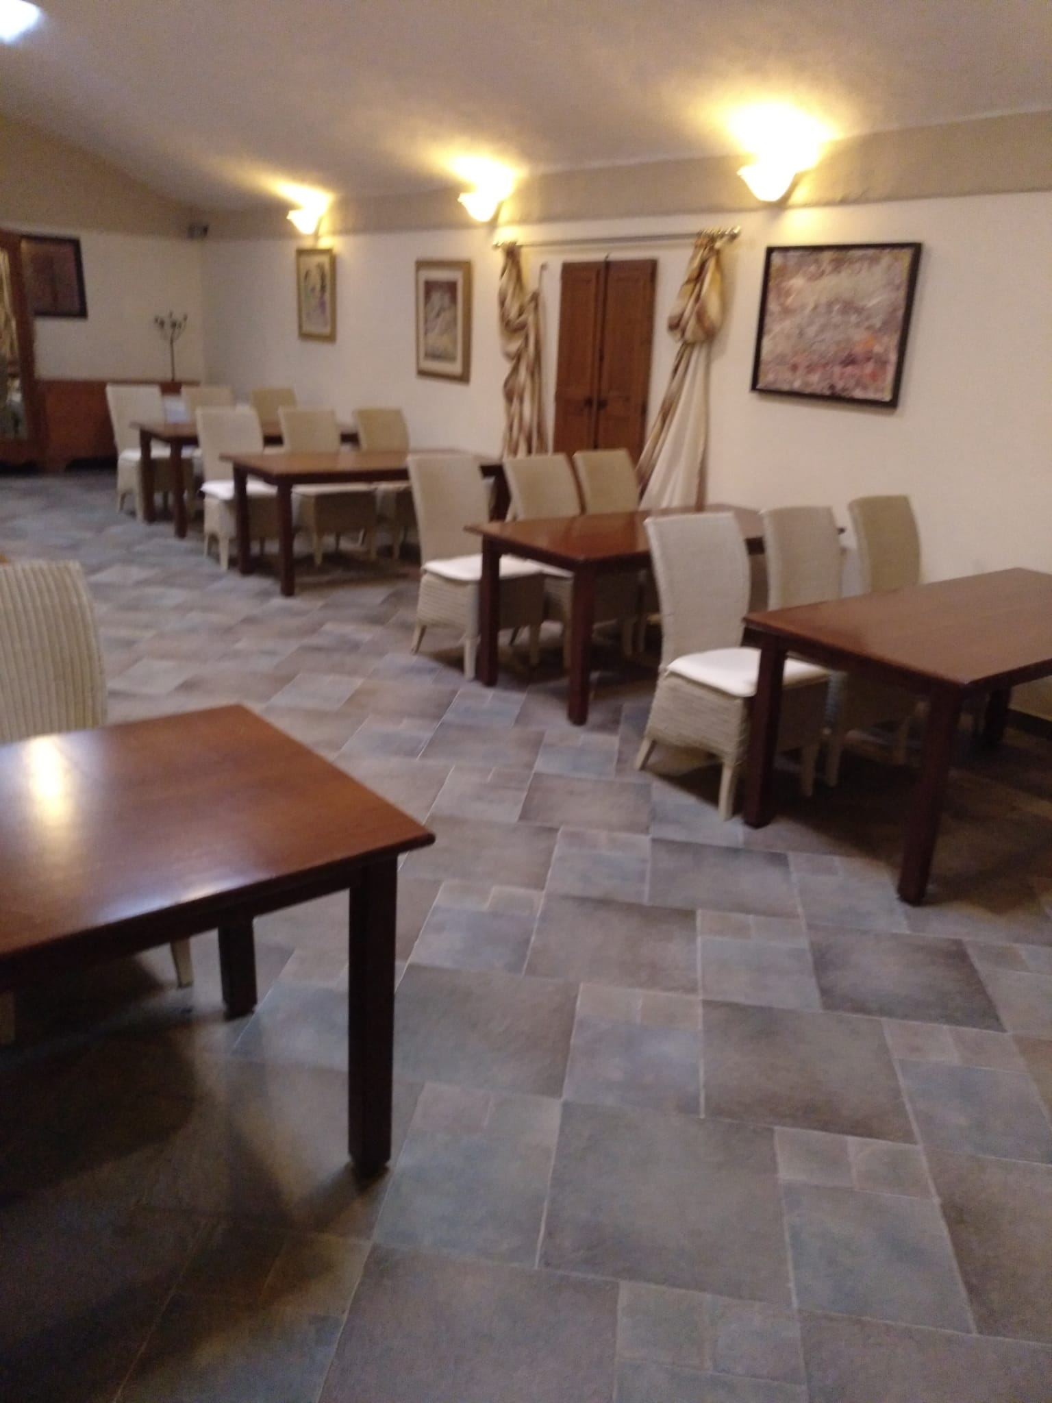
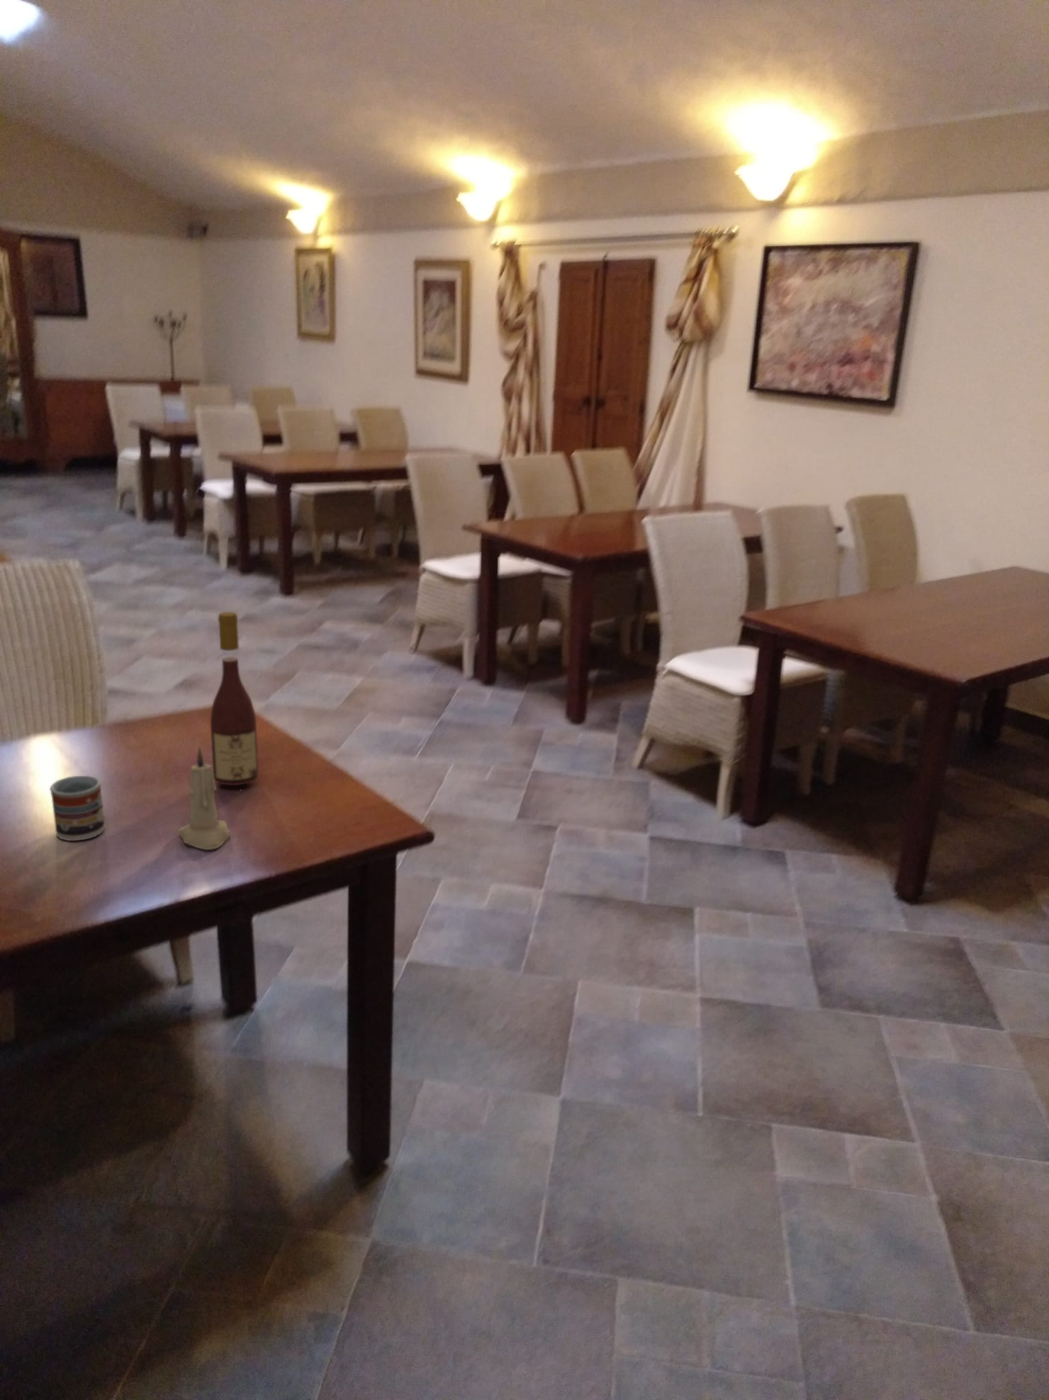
+ candle [177,746,230,850]
+ wine bottle [209,611,260,786]
+ cup [50,775,106,841]
